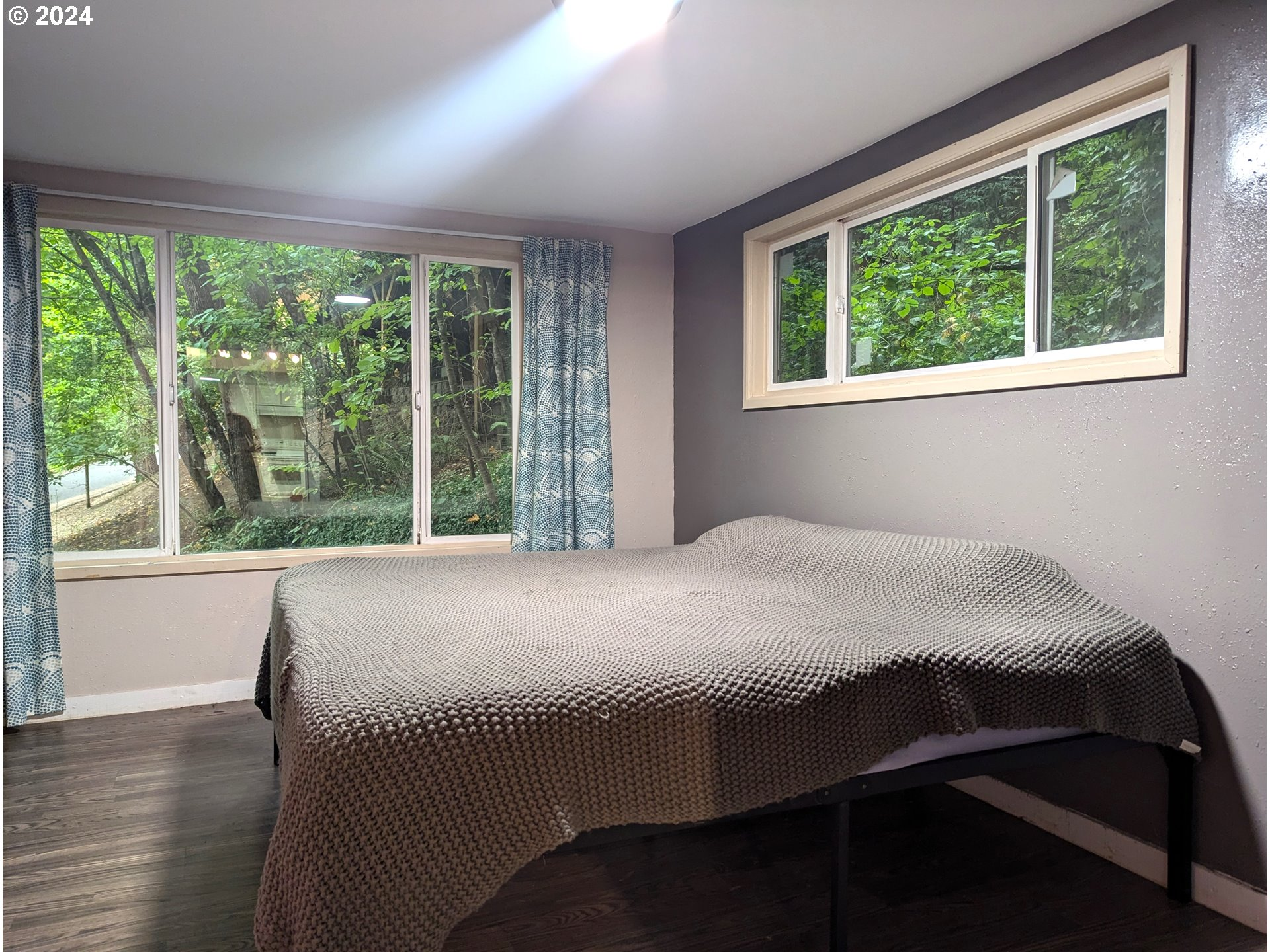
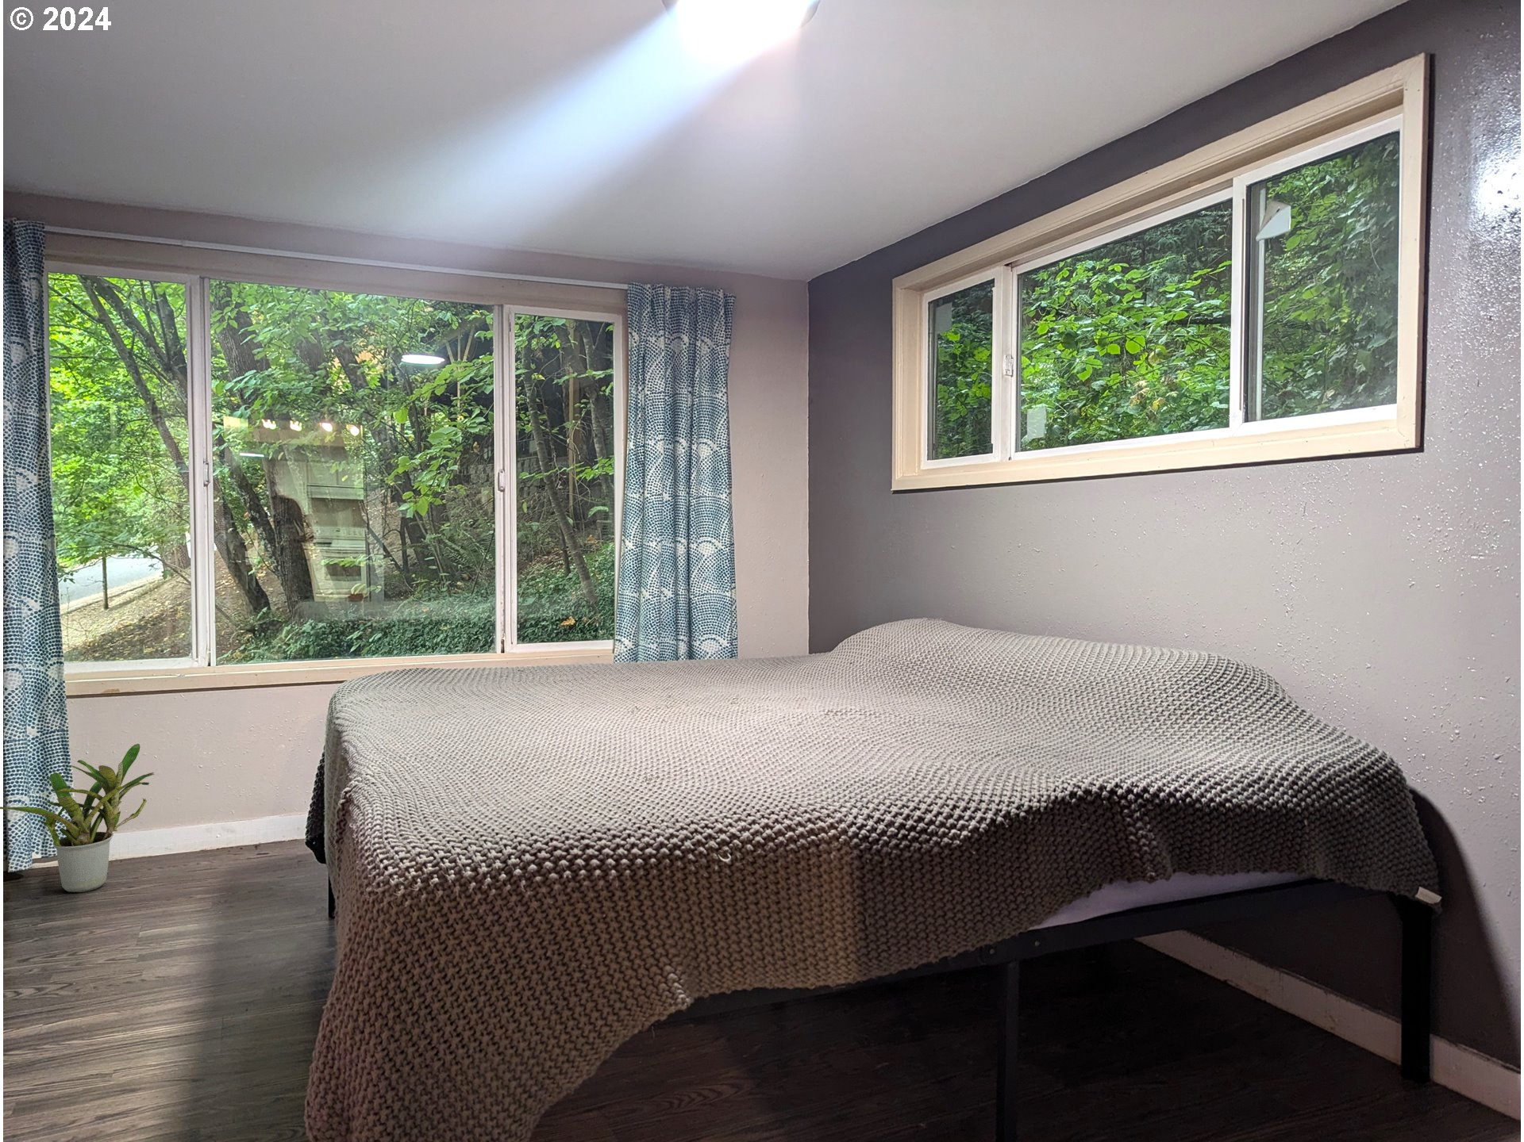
+ potted plant [0,743,156,892]
